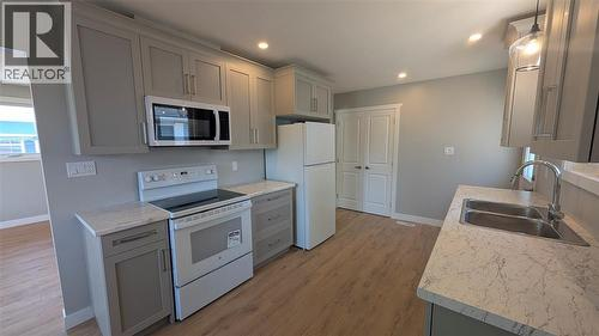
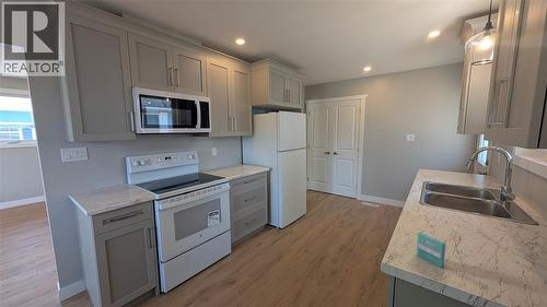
+ cosmetic container [416,232,446,268]
